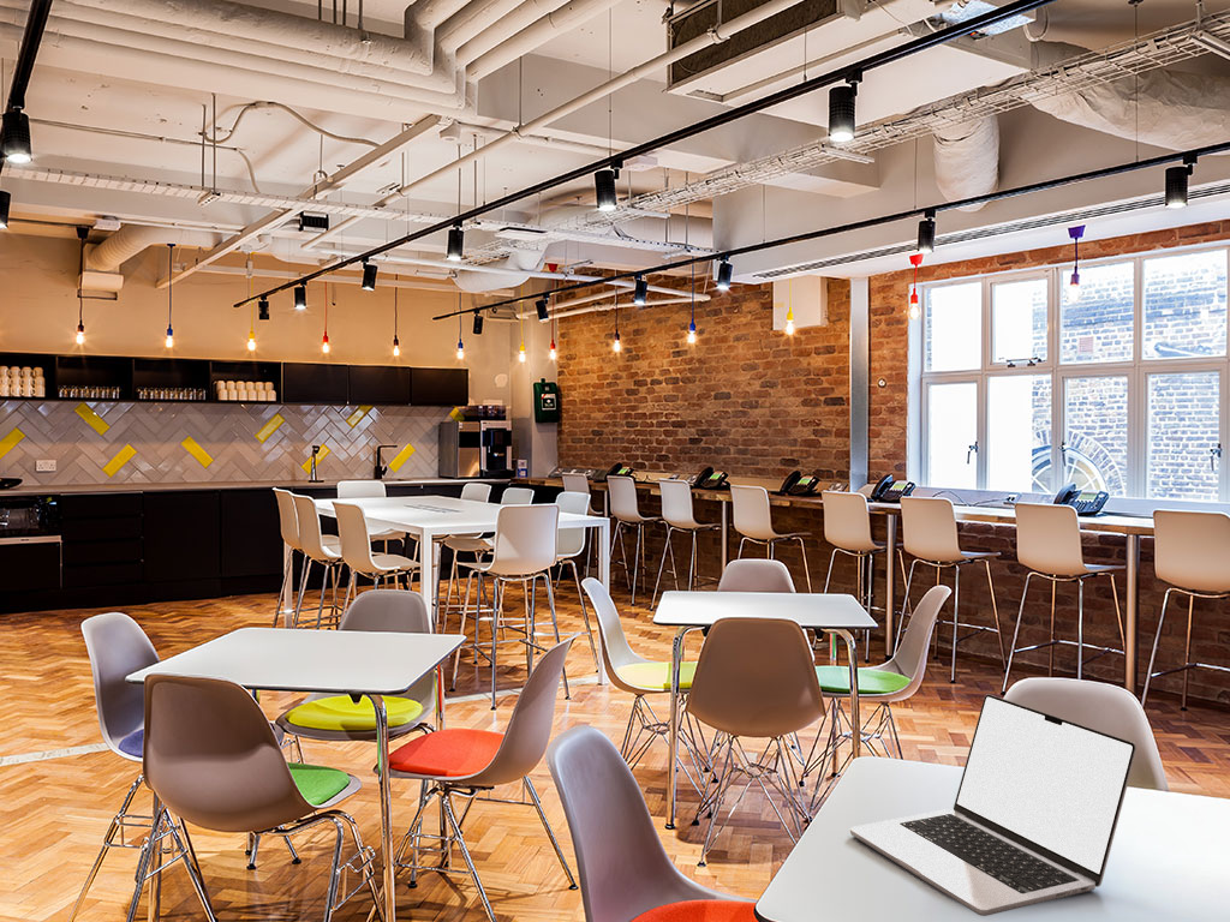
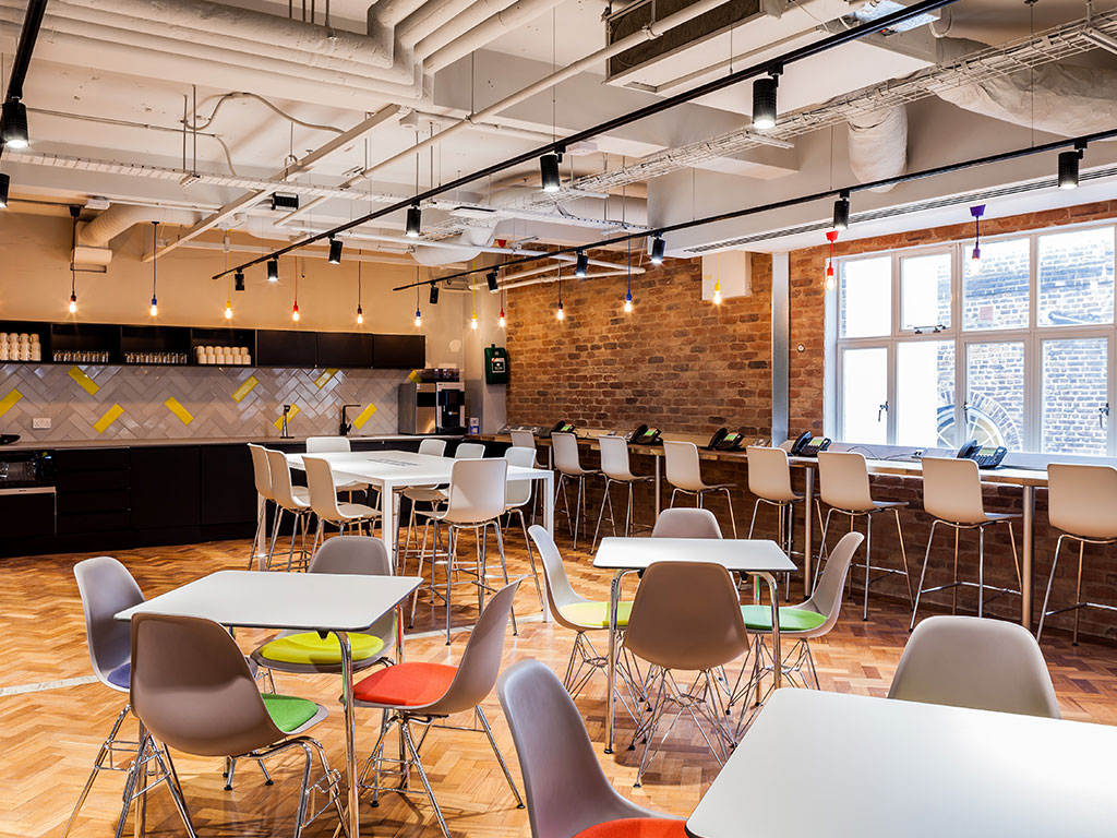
- laptop [849,693,1138,917]
